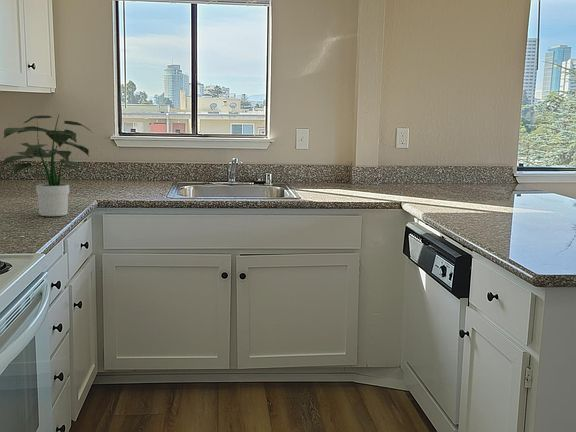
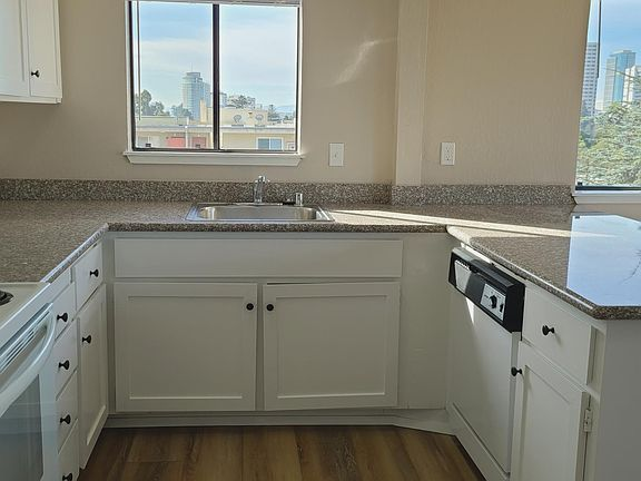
- potted plant [1,114,92,217]
